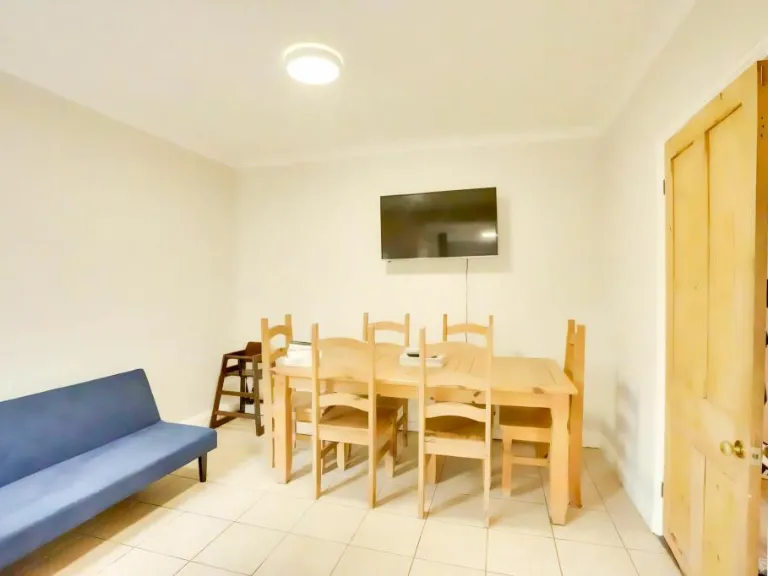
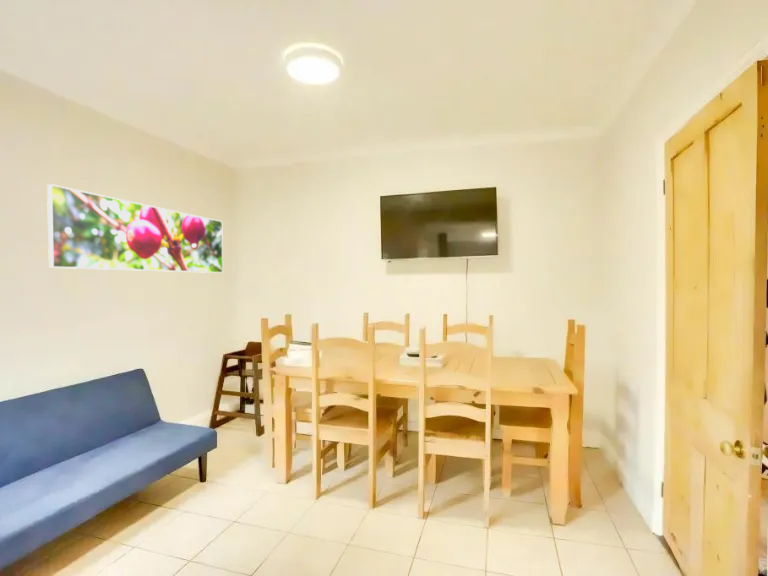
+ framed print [46,183,224,274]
